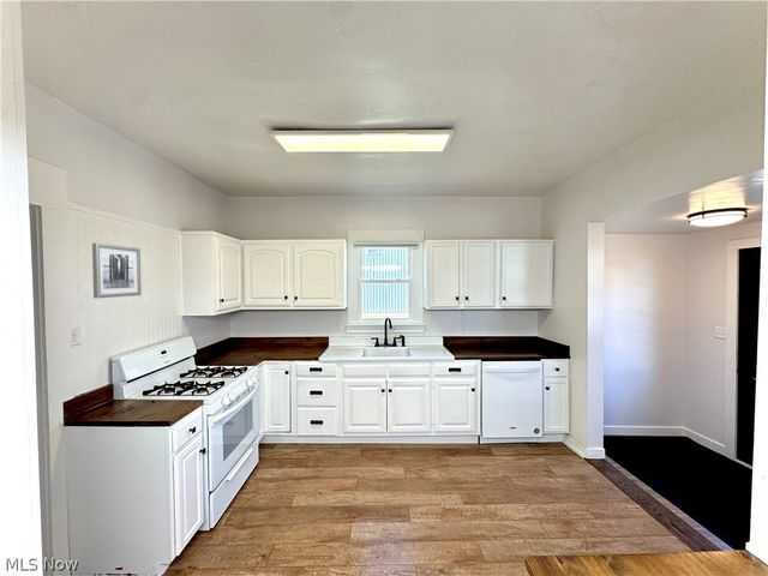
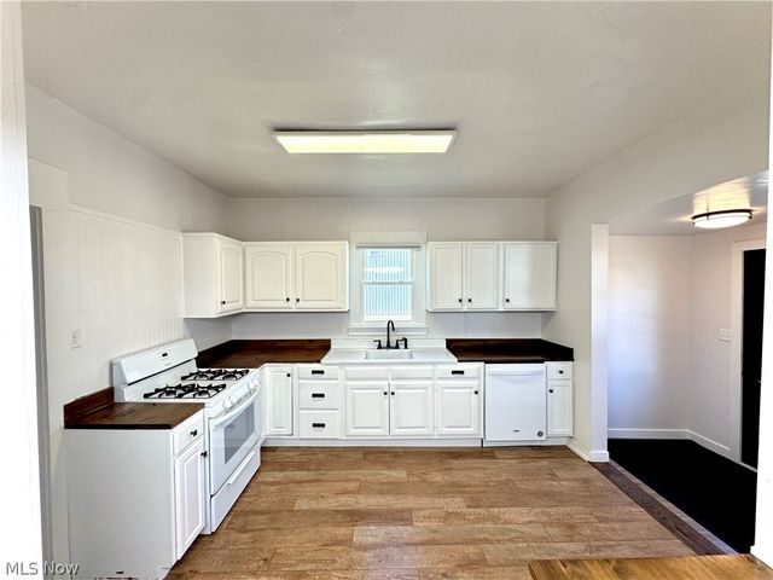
- wall art [91,242,143,299]
